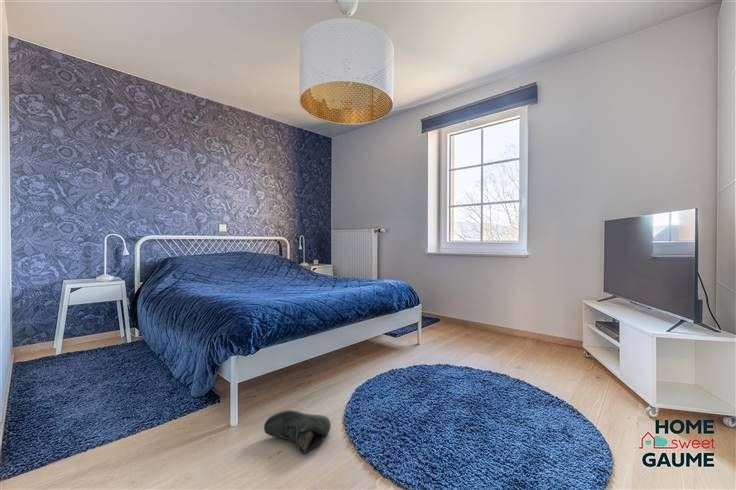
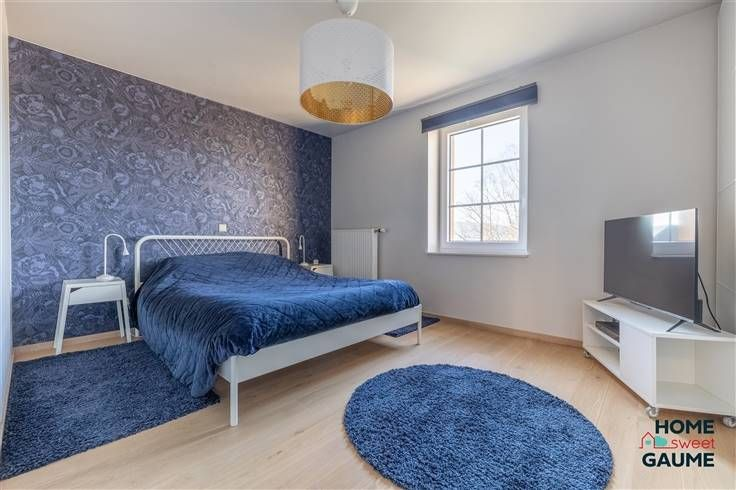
- sneaker [263,409,332,455]
